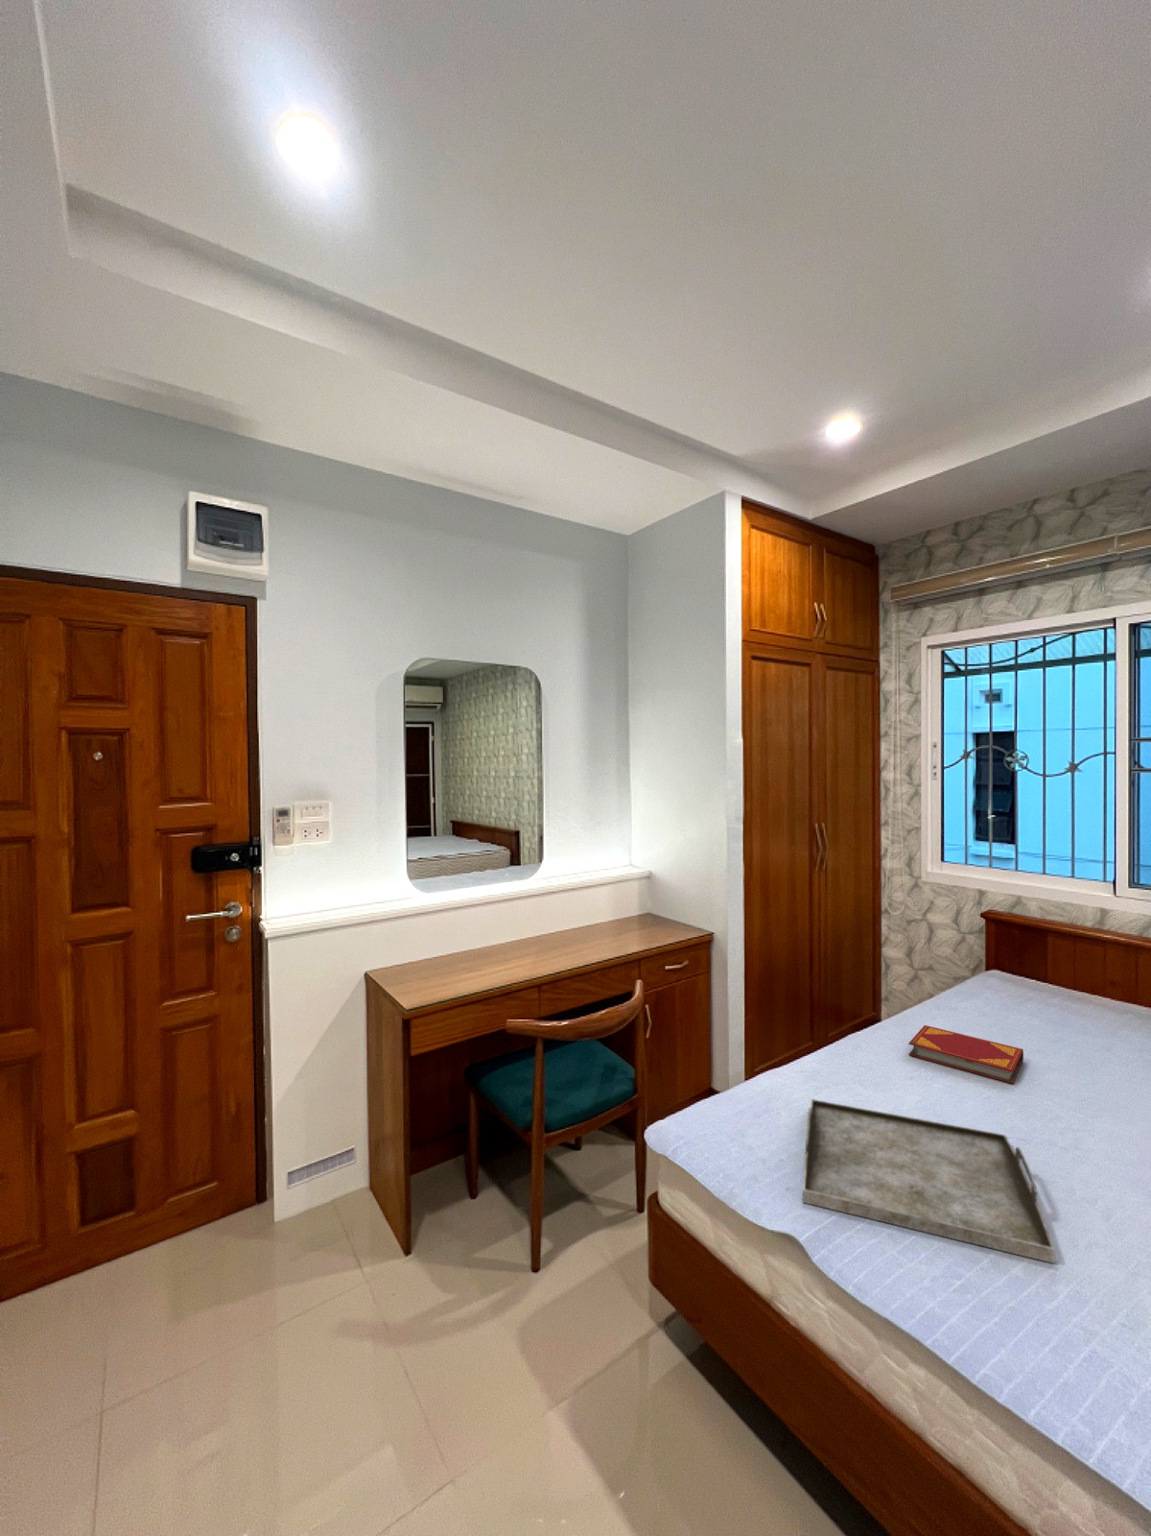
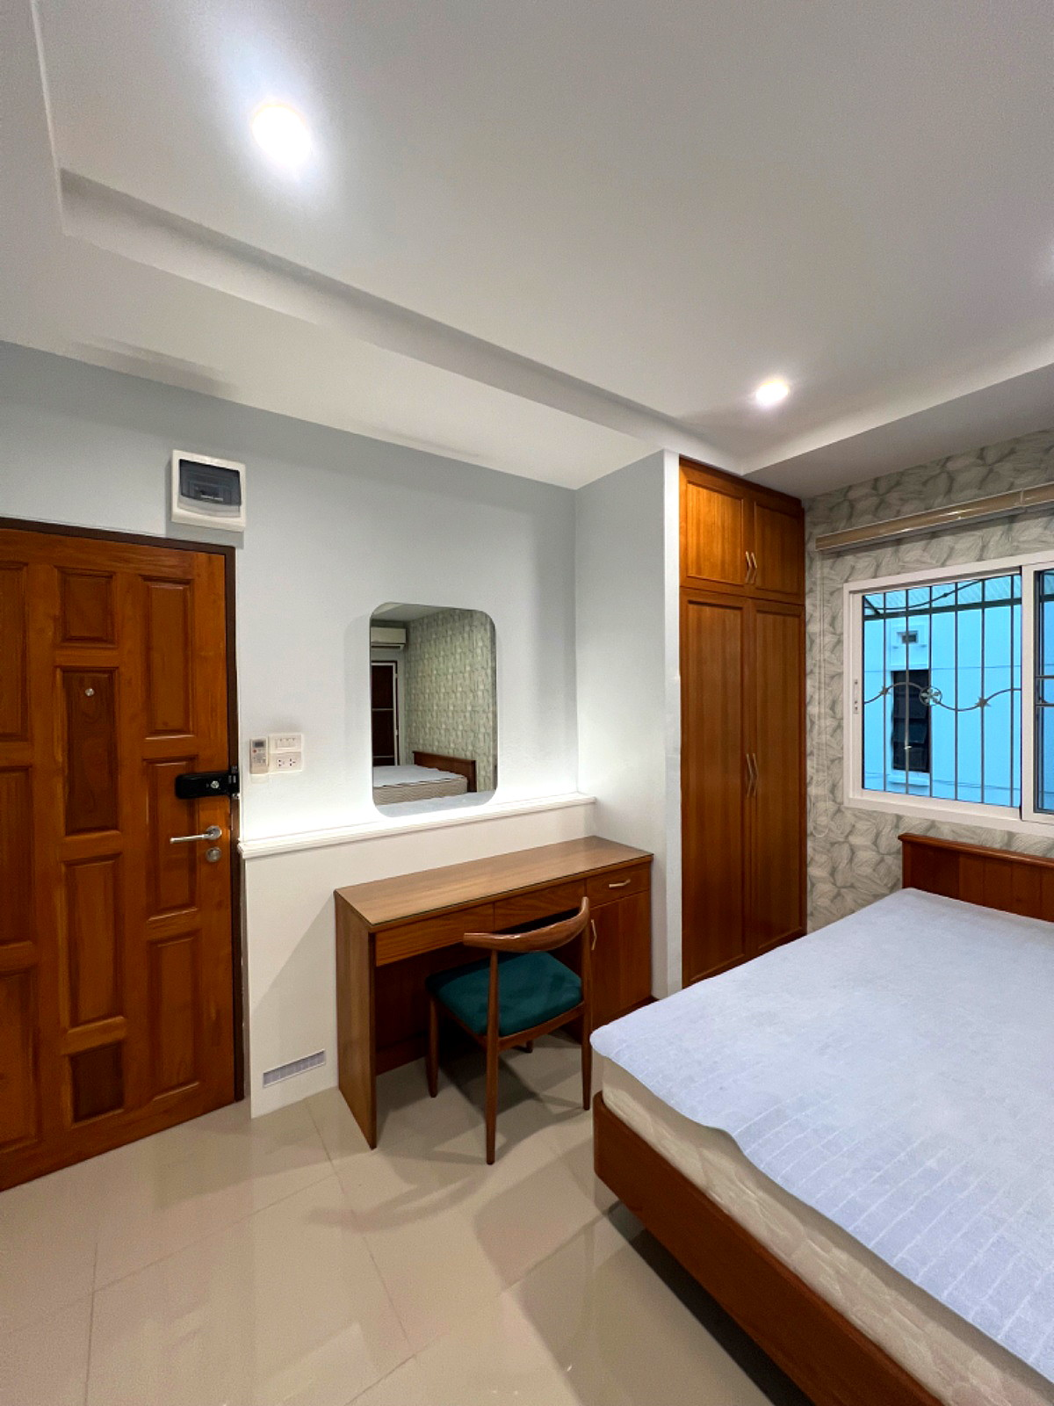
- hardback book [907,1024,1024,1085]
- serving tray [802,1098,1055,1264]
